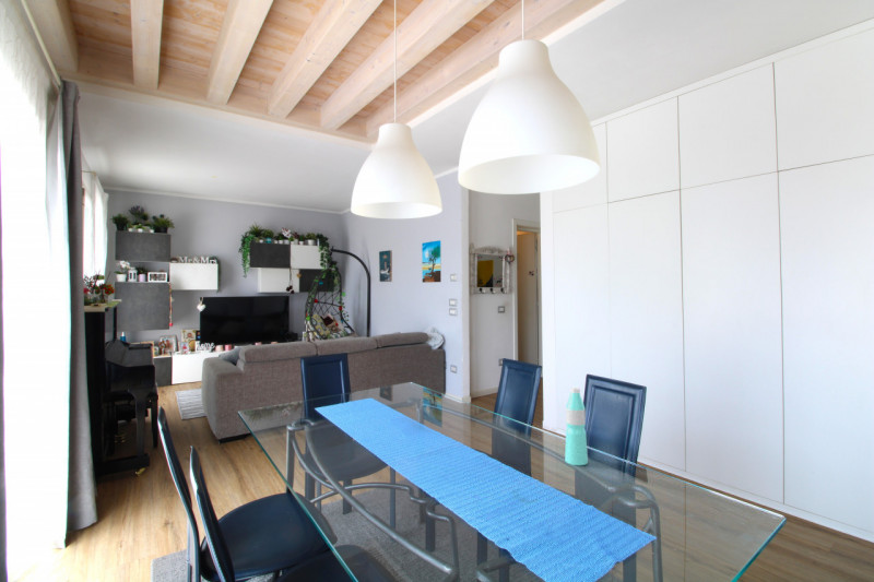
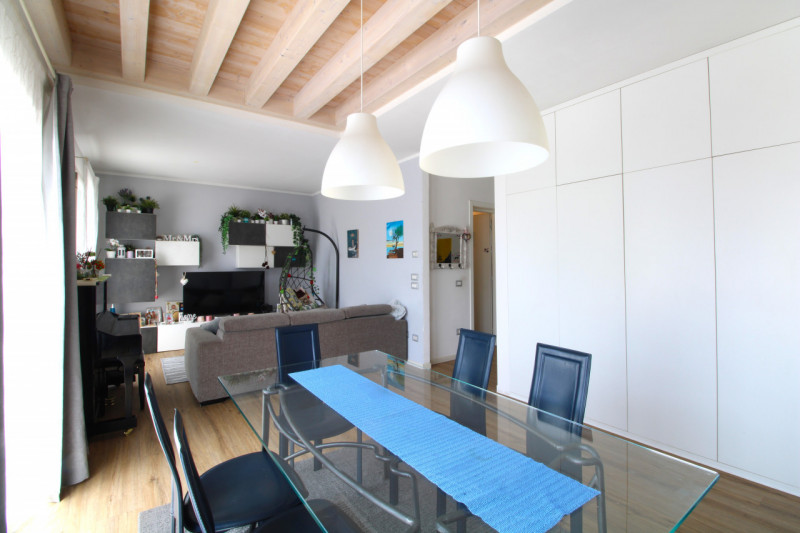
- water bottle [564,387,589,466]
